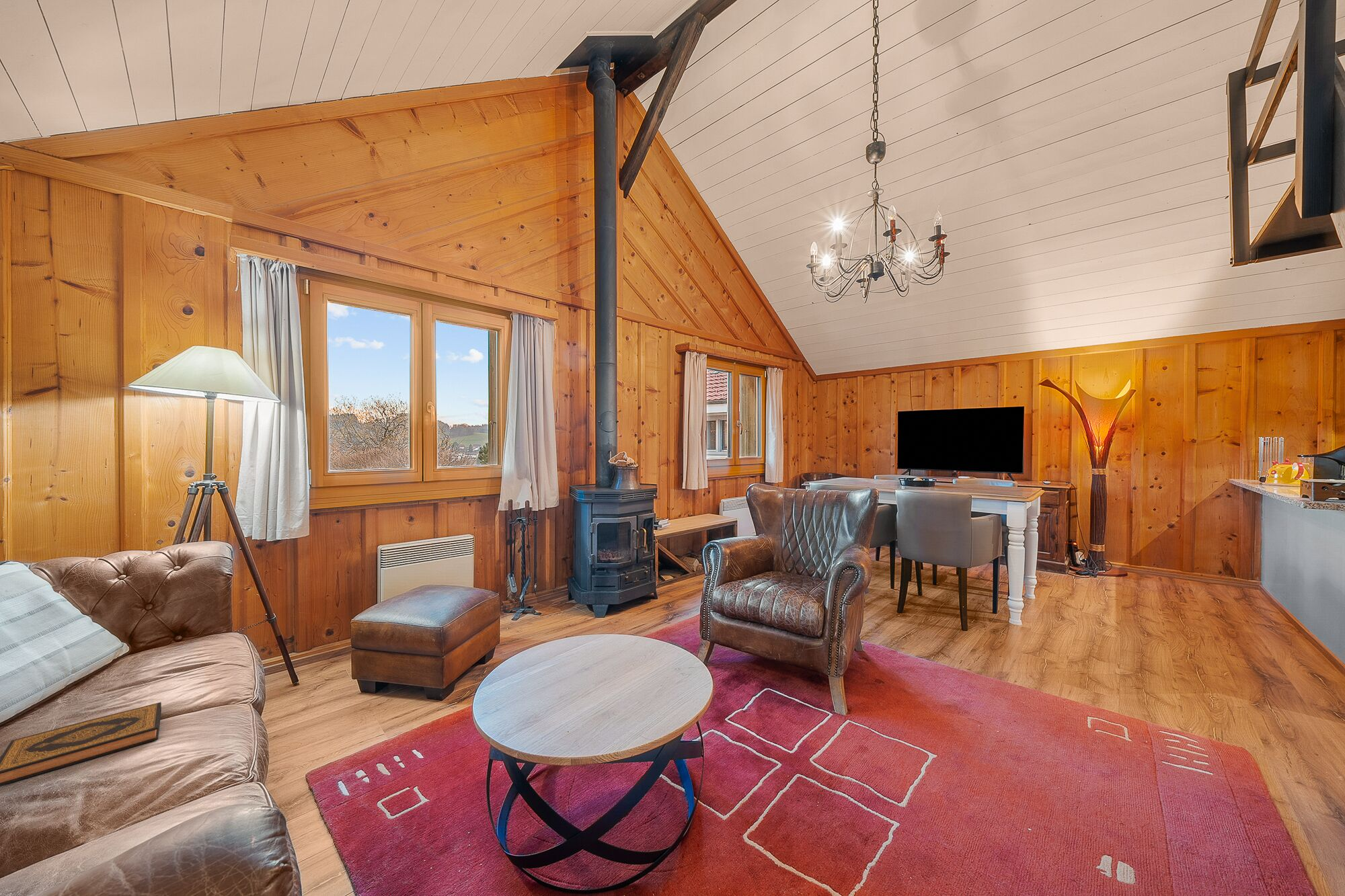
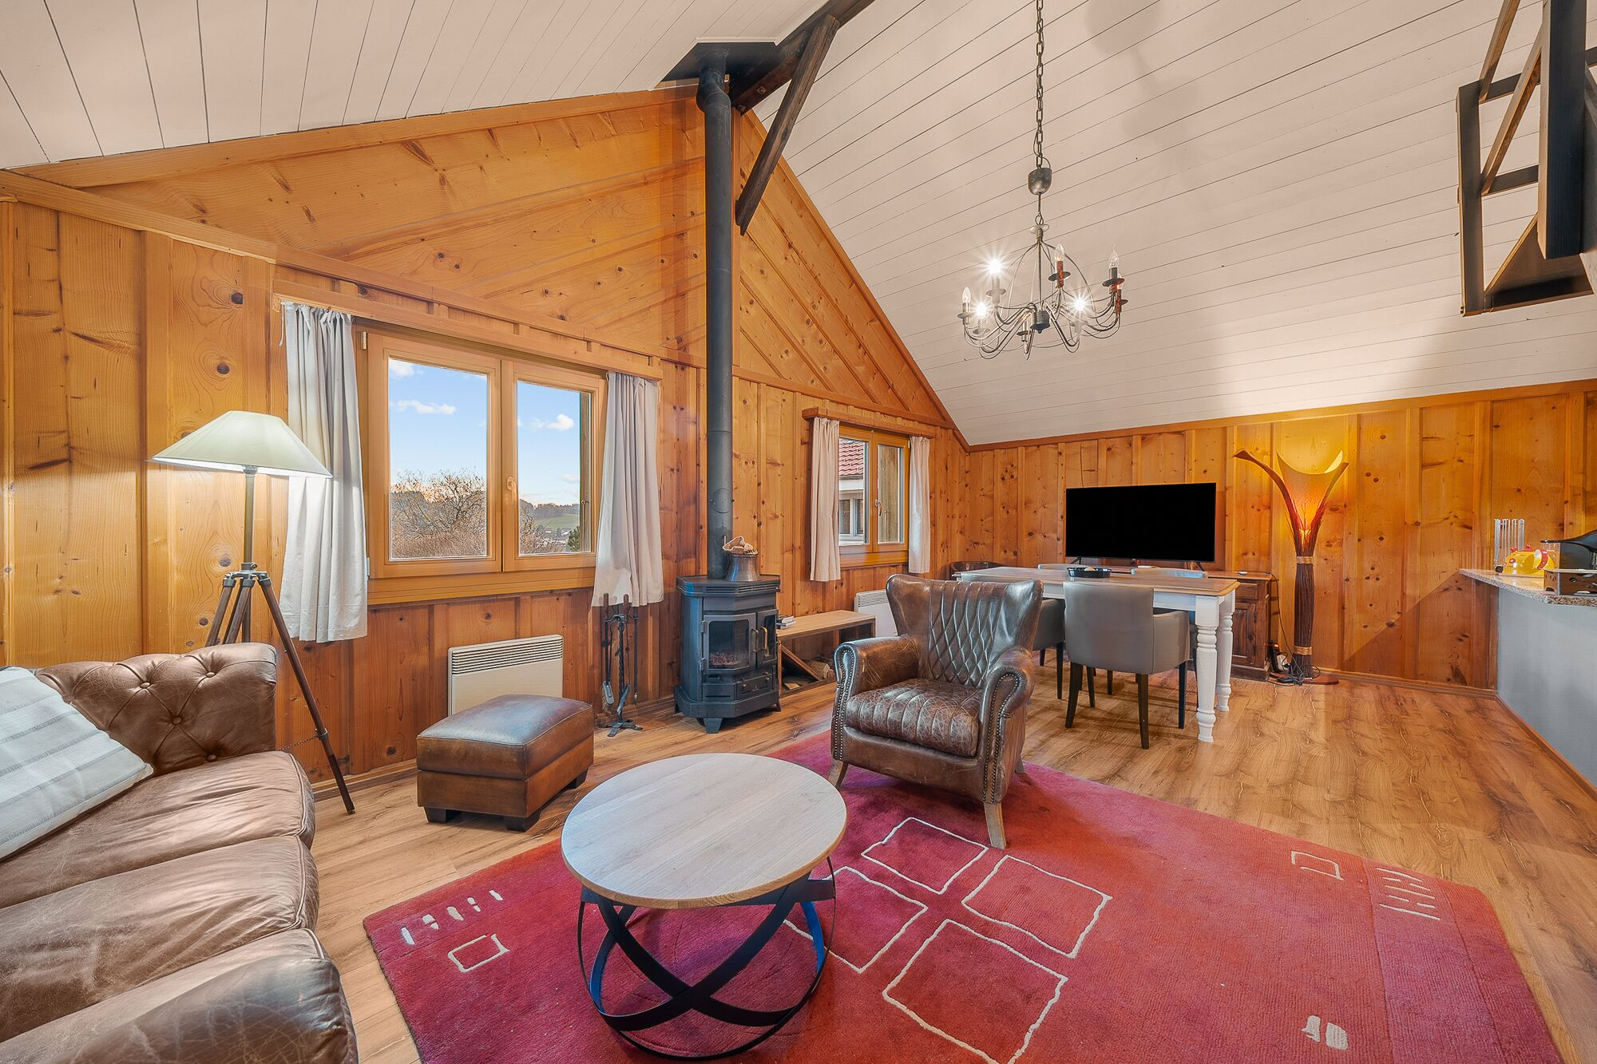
- hardback book [0,702,162,786]
